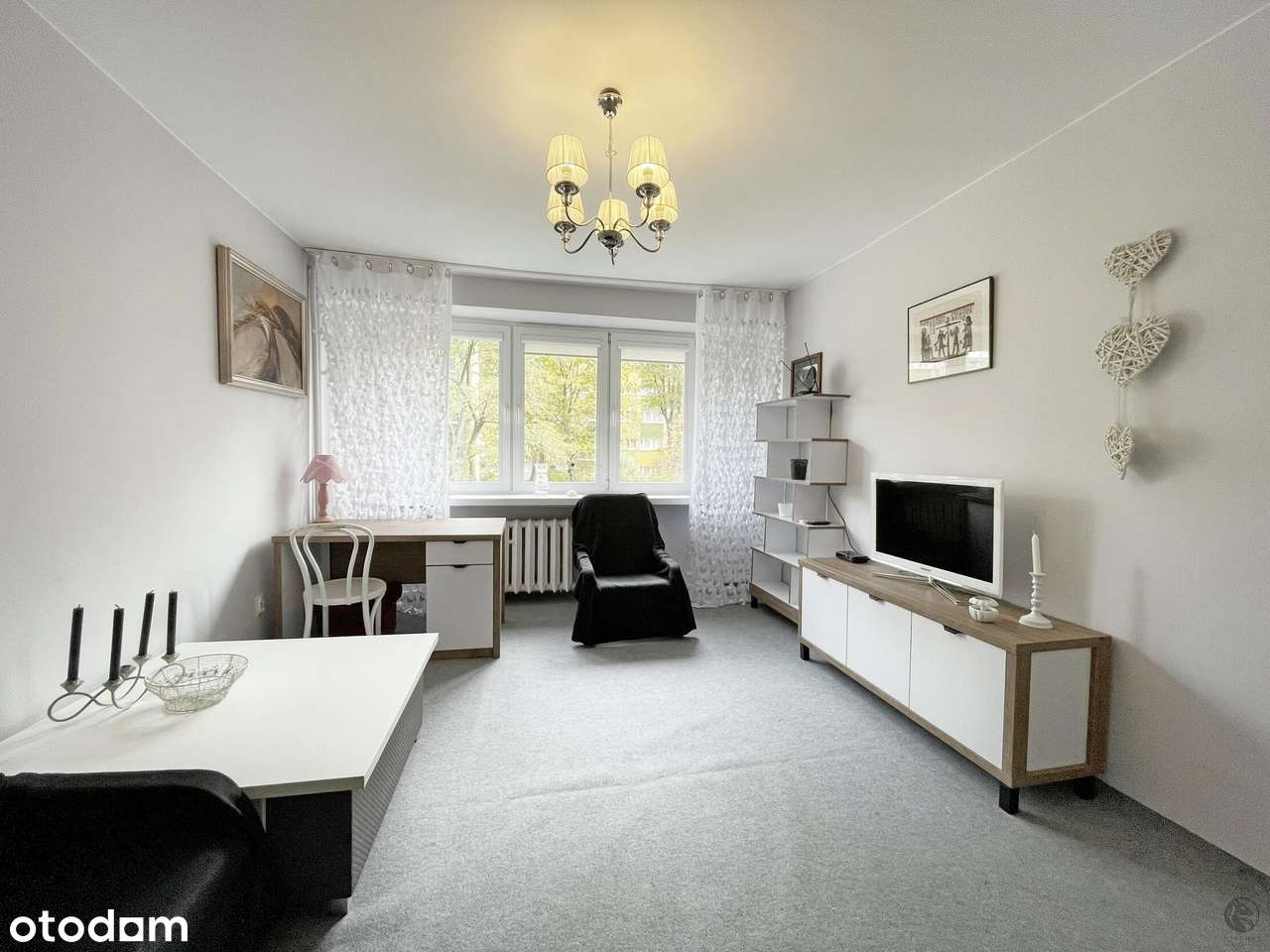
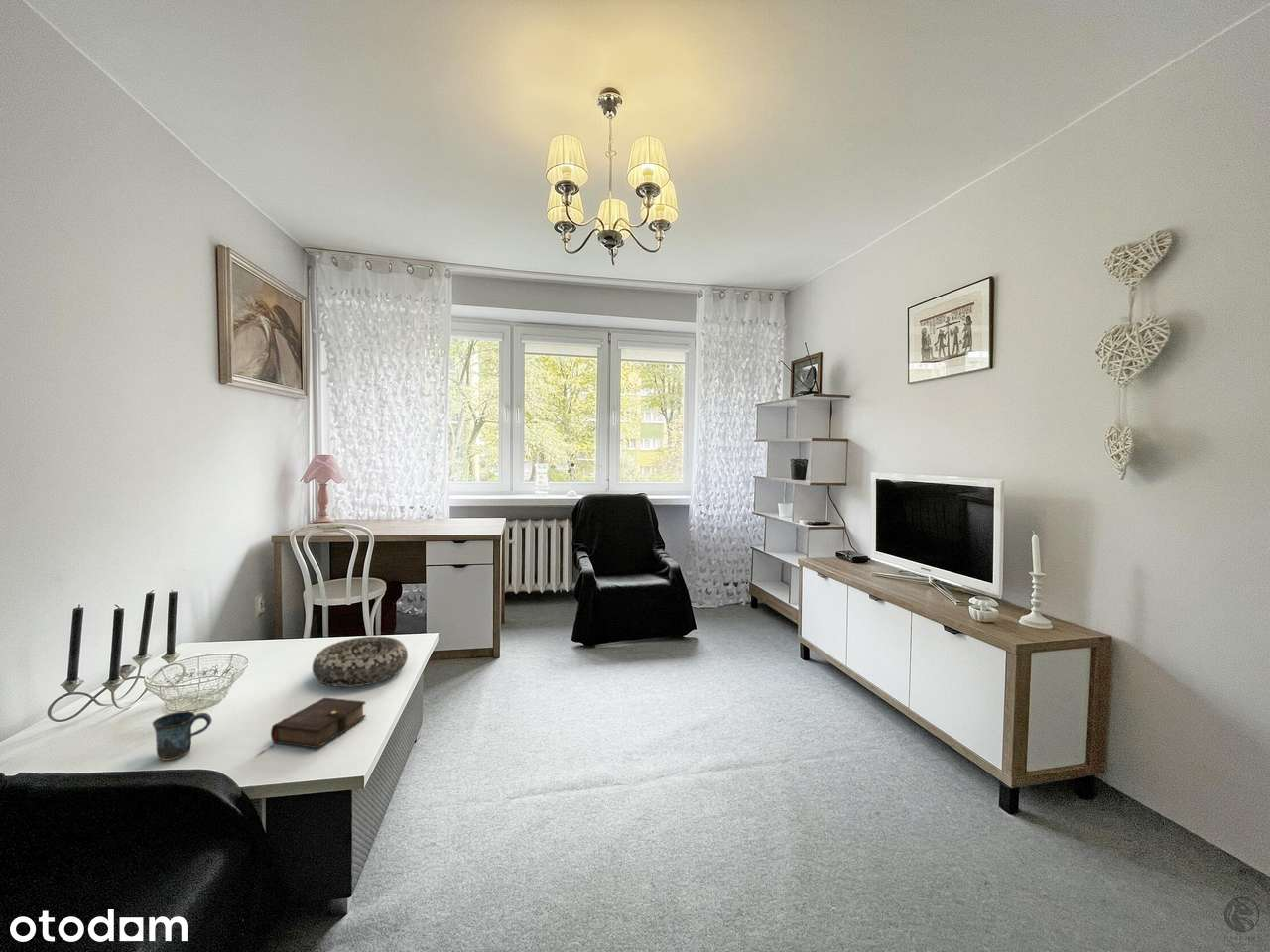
+ mug [151,710,213,762]
+ decorative bowl [312,636,409,688]
+ book [254,696,367,757]
